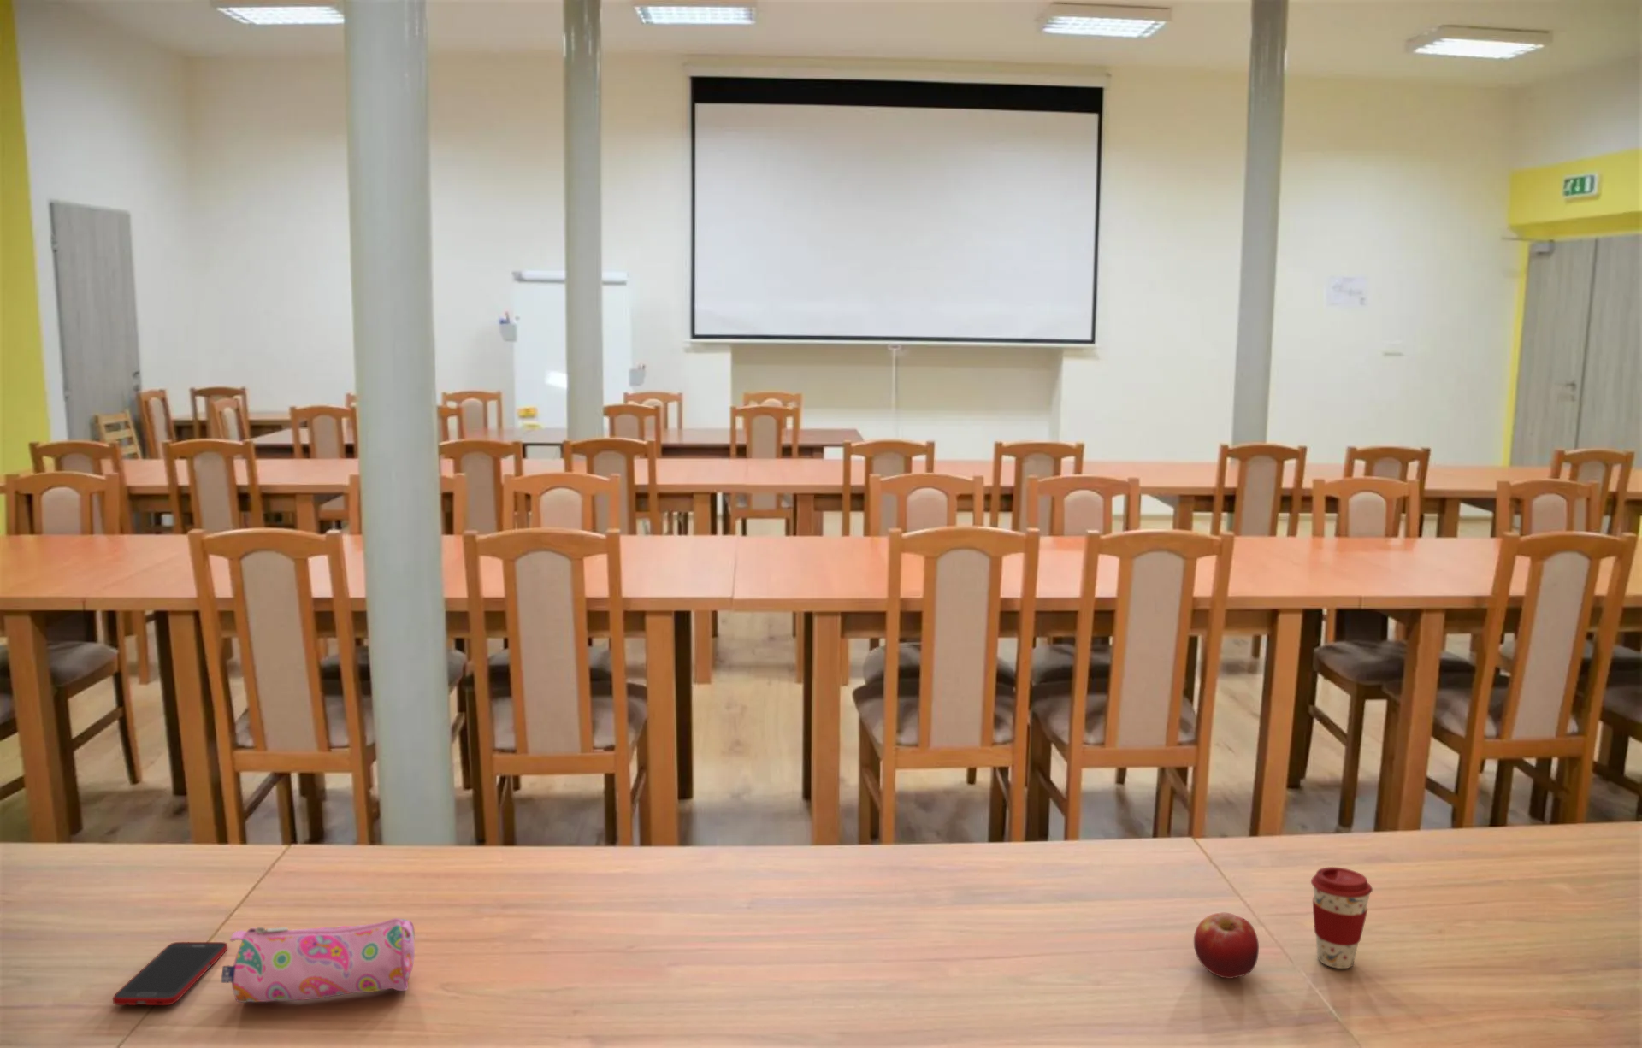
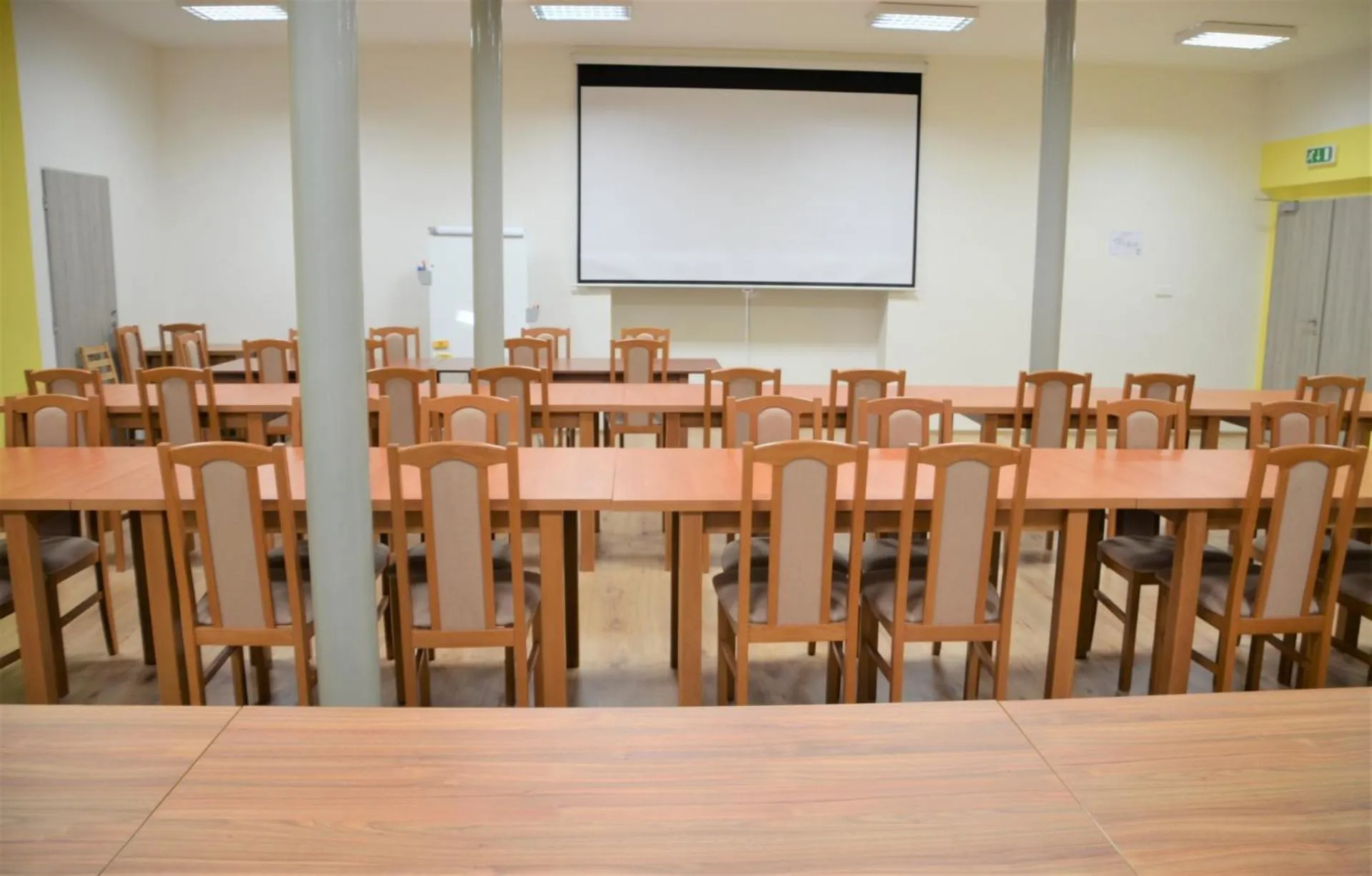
- fruit [1193,912,1260,980]
- pencil case [220,918,415,1004]
- coffee cup [1310,866,1374,969]
- cell phone [112,942,229,1006]
